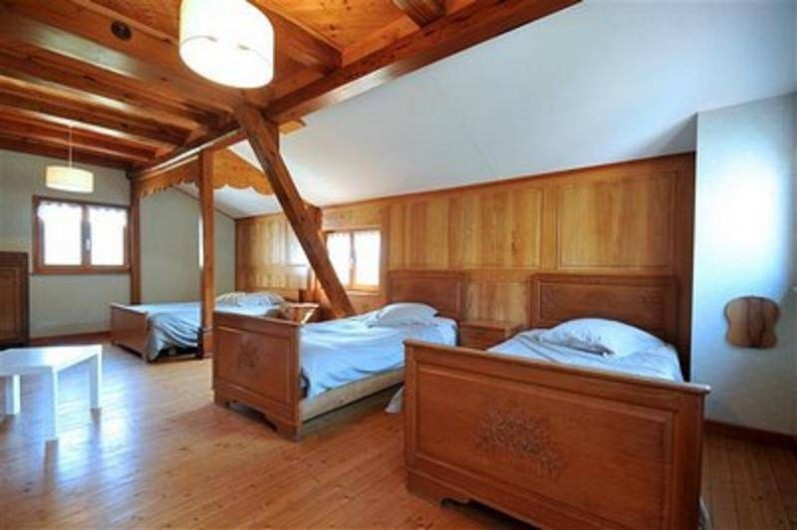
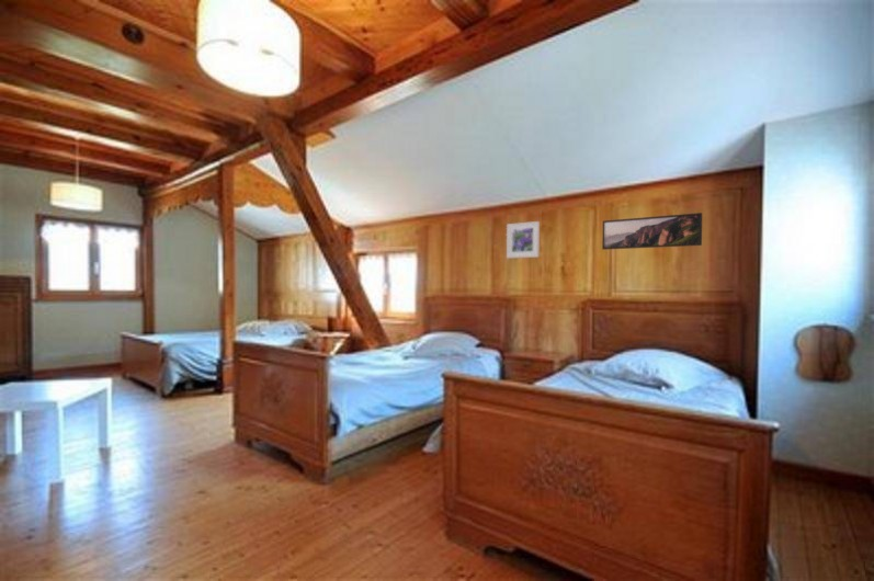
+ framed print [506,220,541,259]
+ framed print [601,212,703,251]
